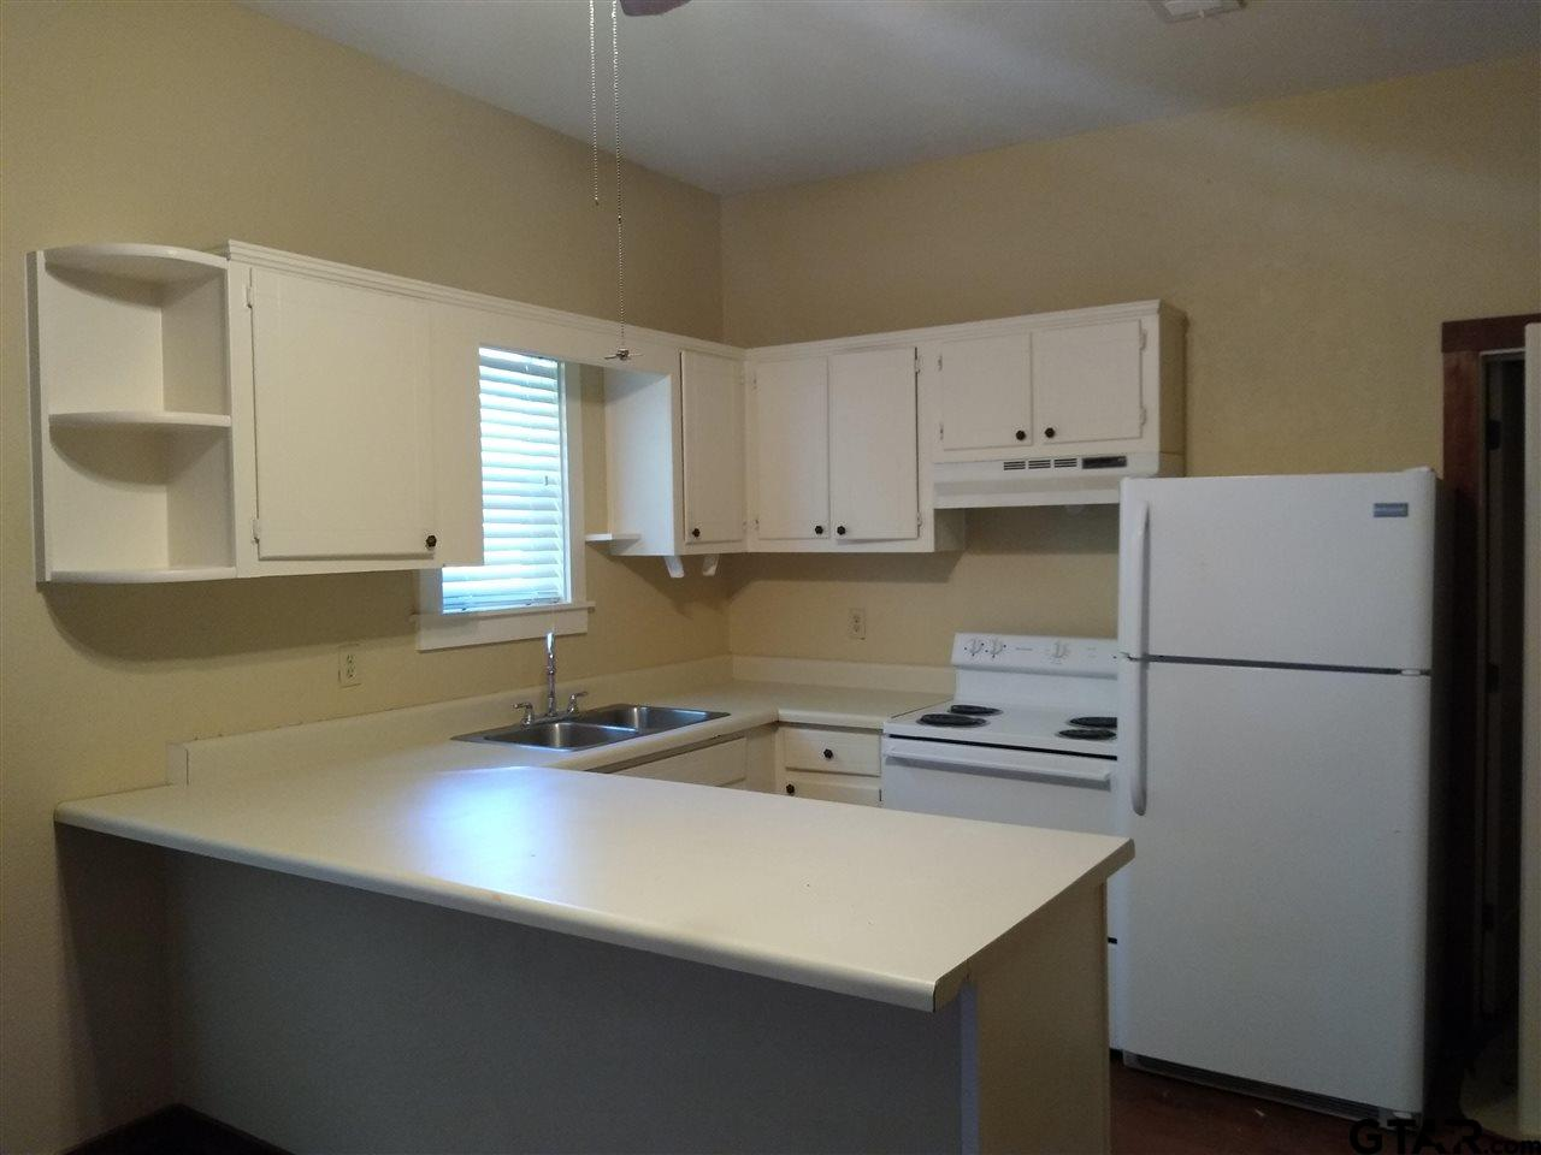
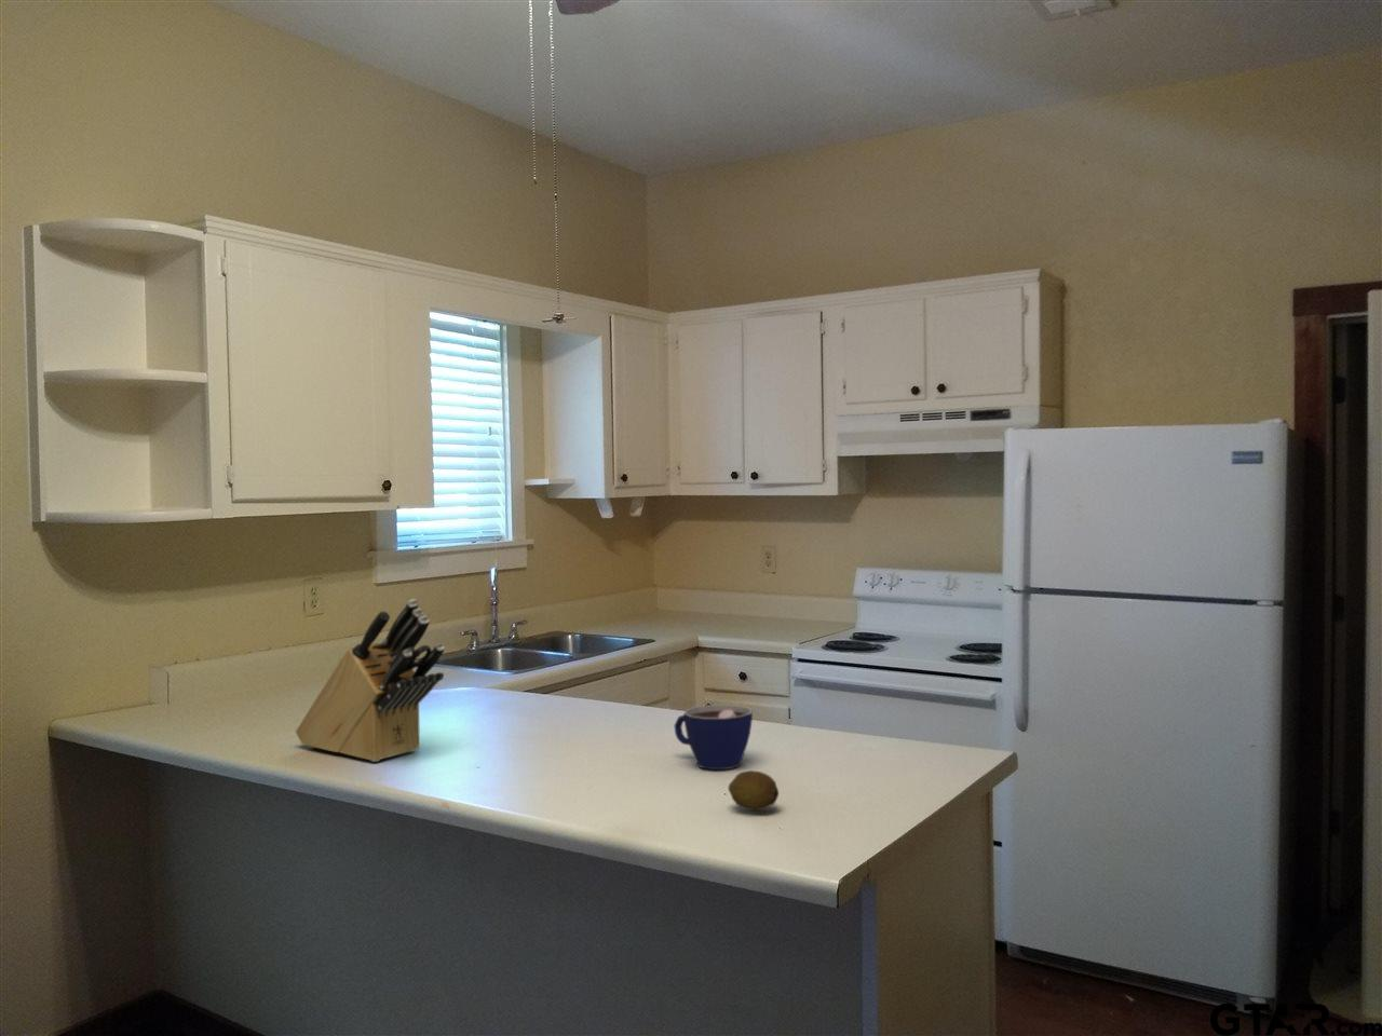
+ cup [673,704,754,770]
+ fruit [728,769,779,812]
+ knife block [295,597,446,763]
